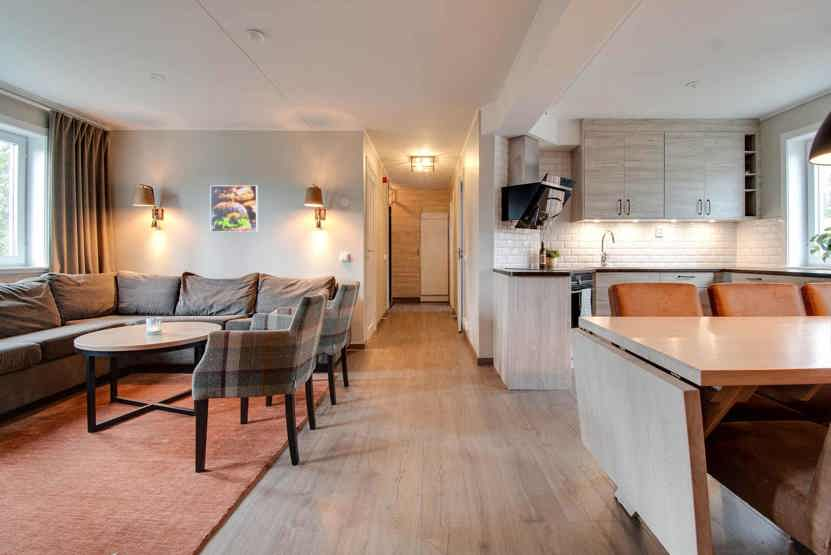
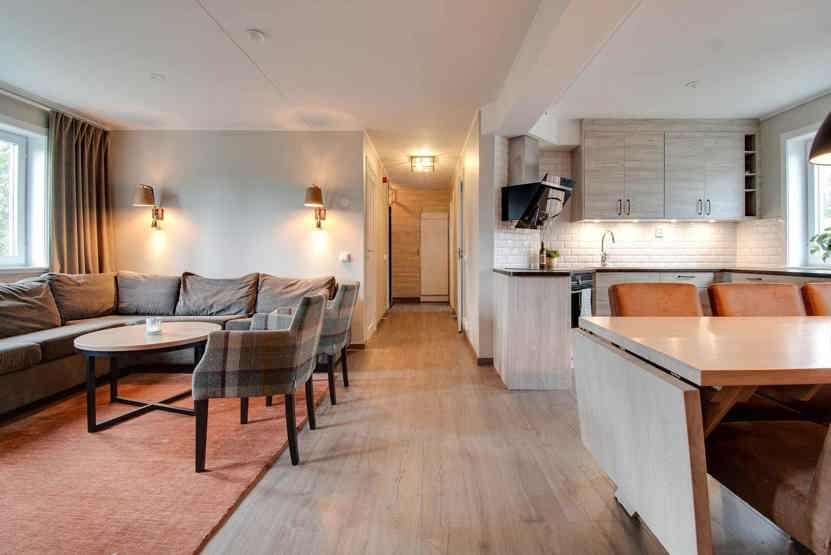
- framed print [209,184,259,233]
